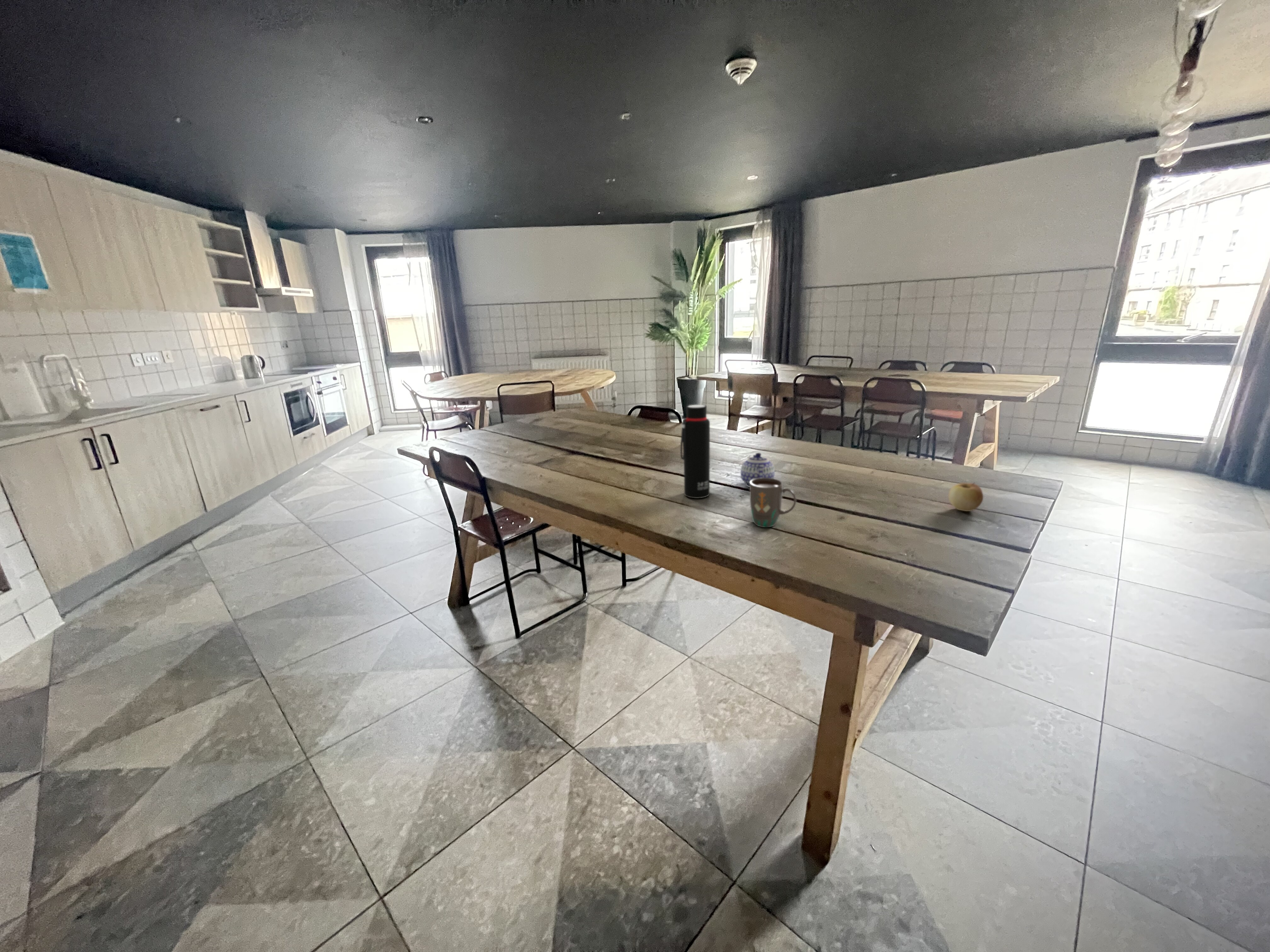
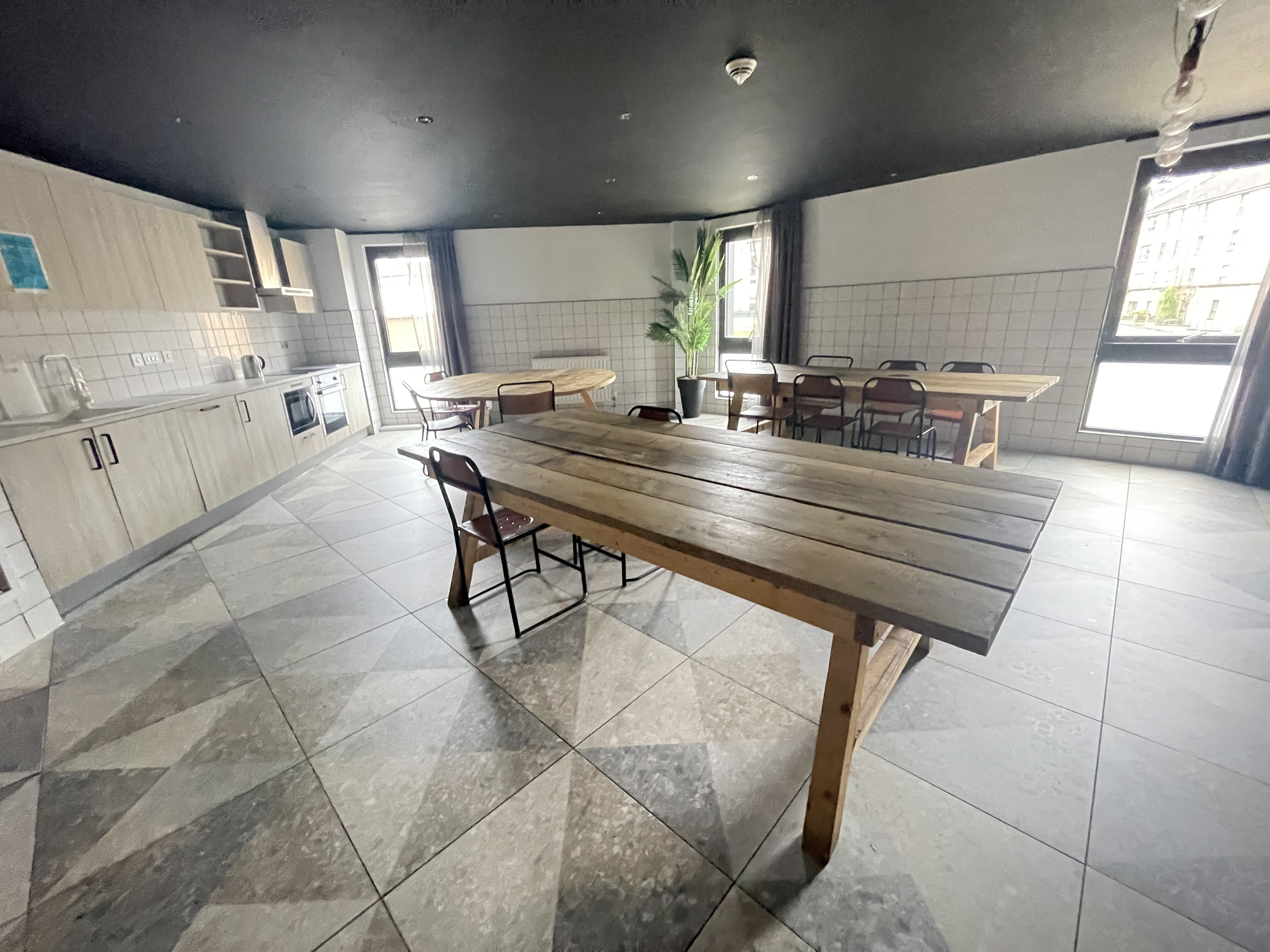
- water bottle [680,405,710,499]
- teapot [740,452,775,488]
- mug [749,478,797,528]
- apple [948,482,984,512]
